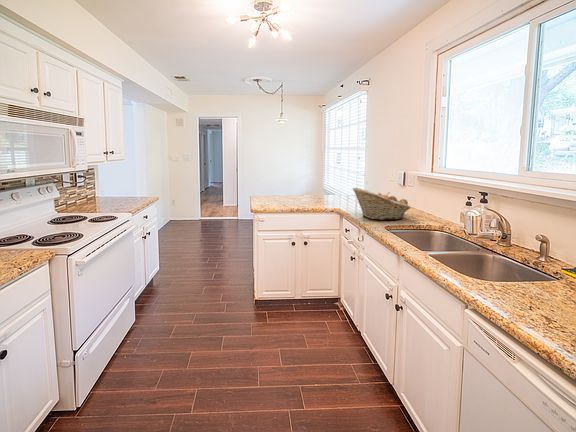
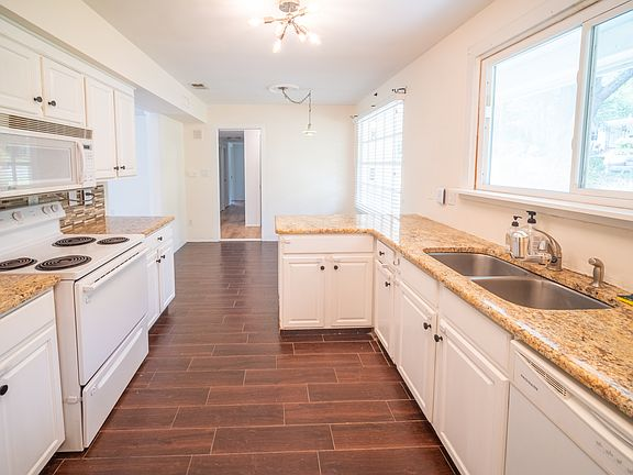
- fruit basket [352,187,411,221]
